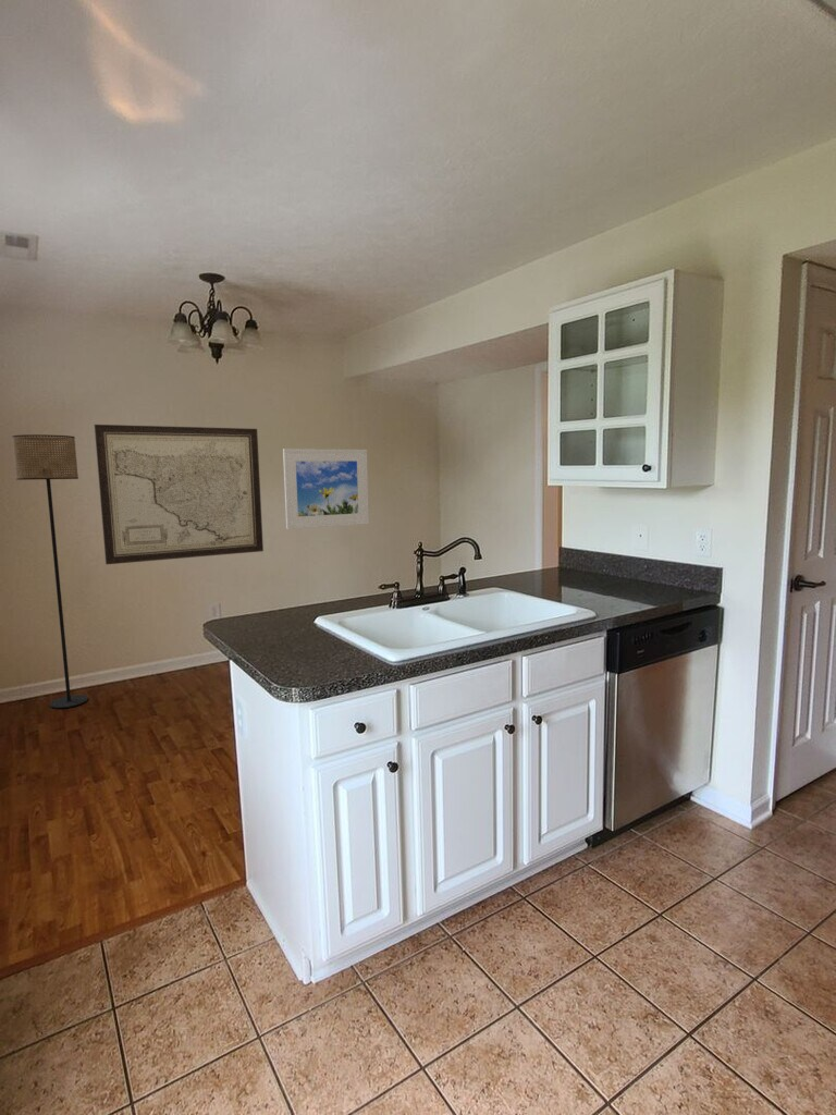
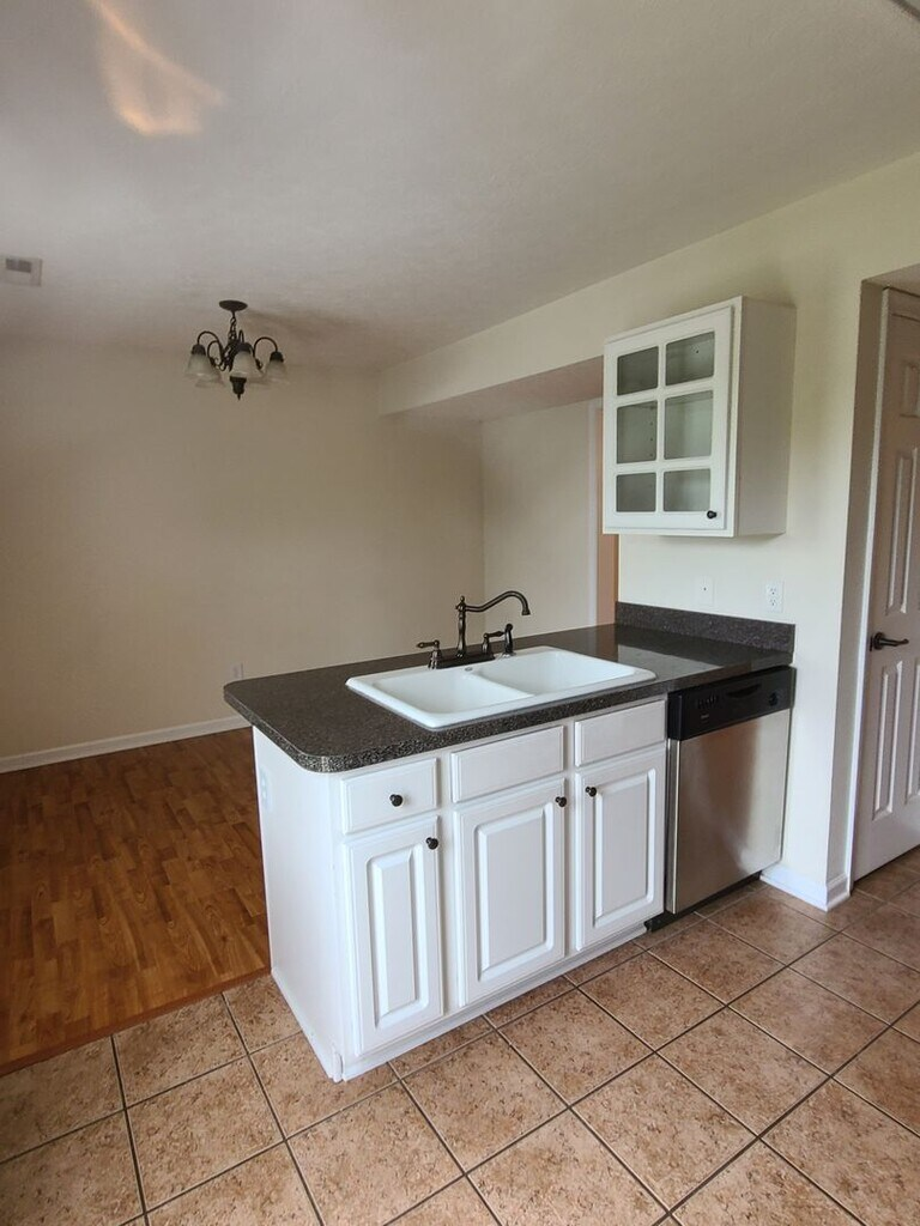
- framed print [282,448,370,530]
- floor lamp [11,433,89,709]
- wall art [94,424,265,565]
